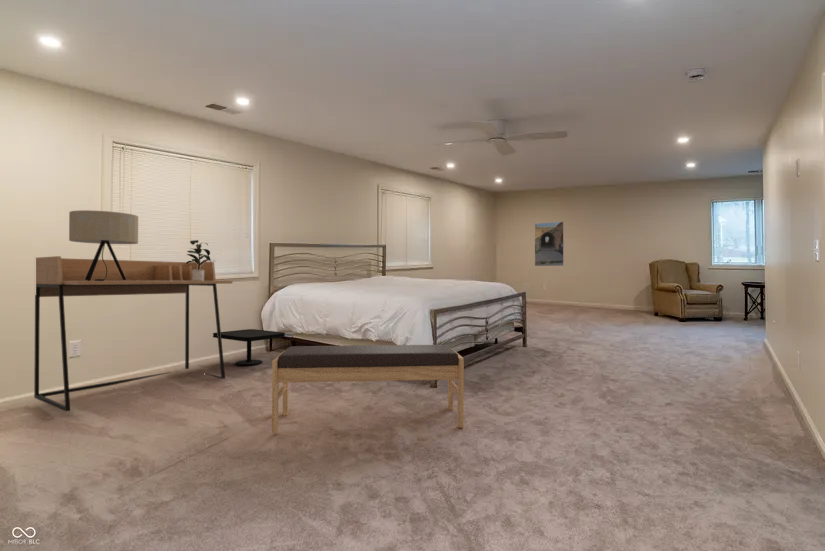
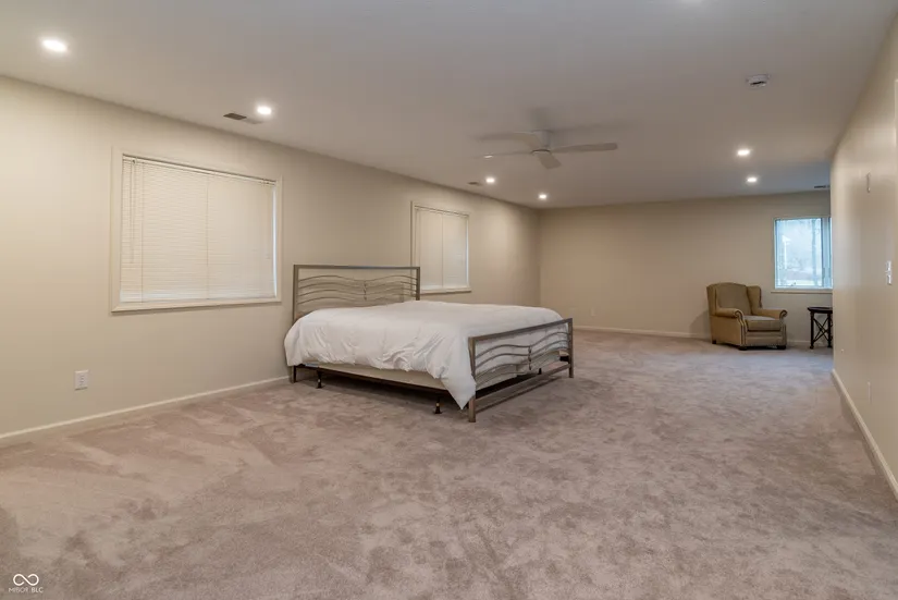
- potted plant [185,239,216,281]
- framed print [534,221,565,267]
- table lamp [68,209,139,281]
- side table [212,328,286,367]
- desk [33,255,233,413]
- bench [271,344,465,434]
